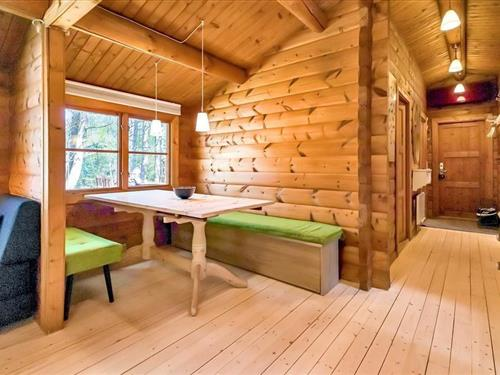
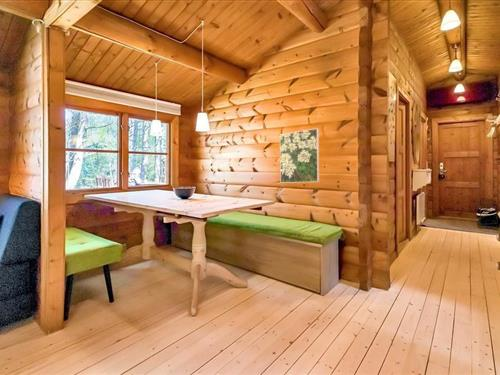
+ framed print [279,127,320,184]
